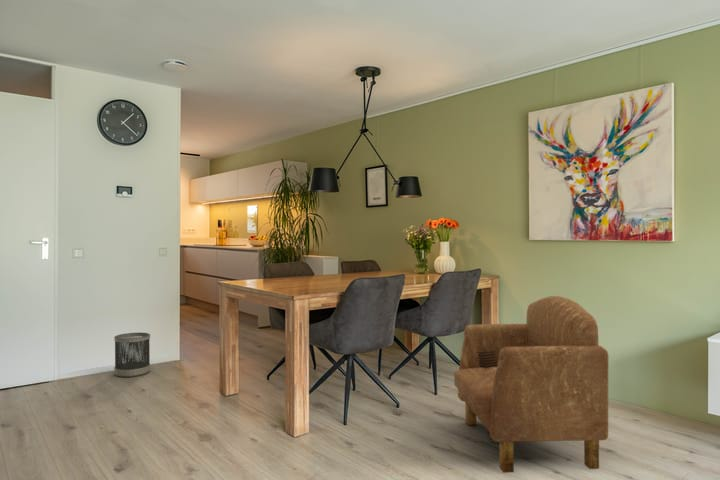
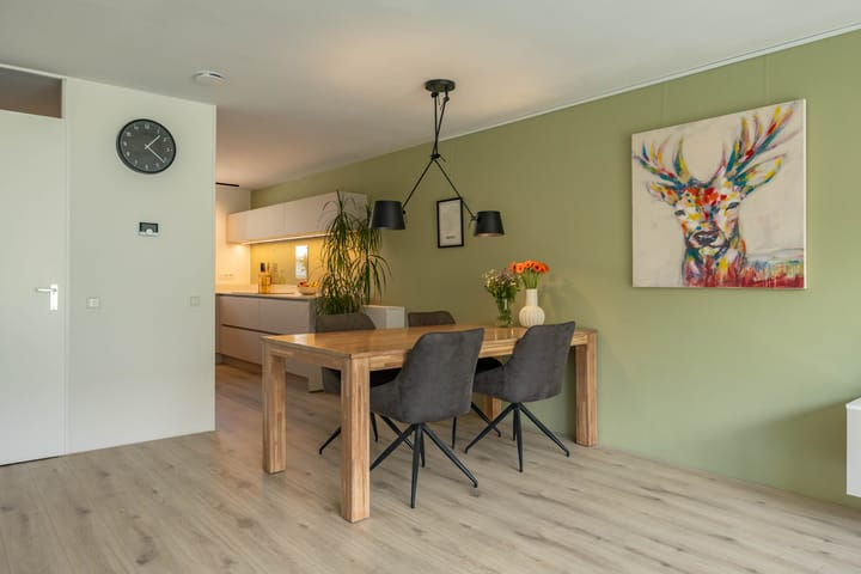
- armchair [453,295,609,474]
- wastebasket [113,332,151,378]
